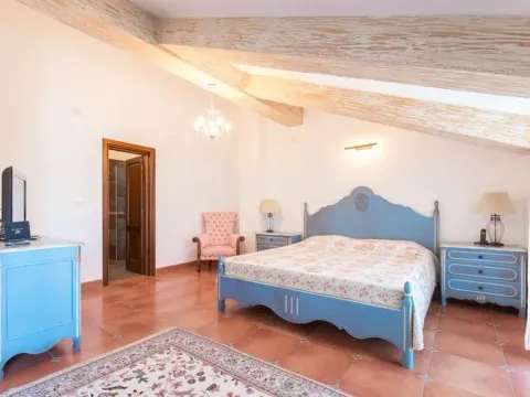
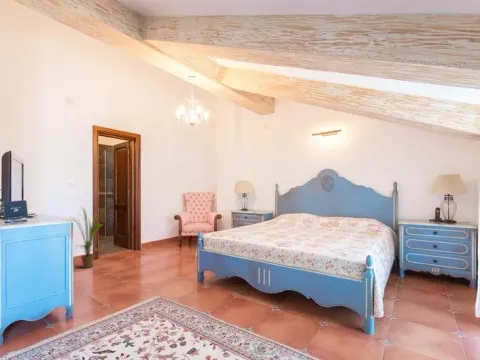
+ house plant [70,206,106,269]
